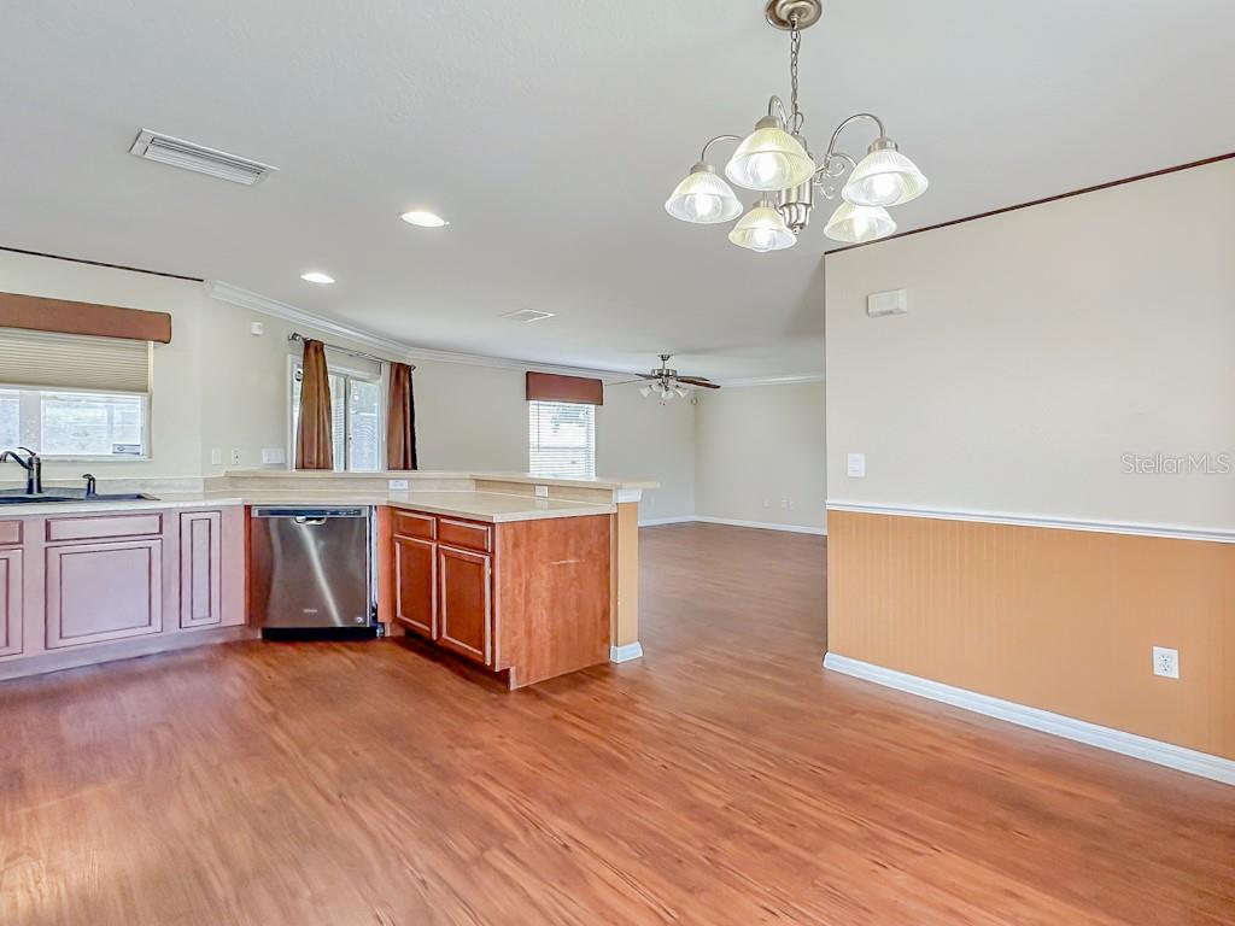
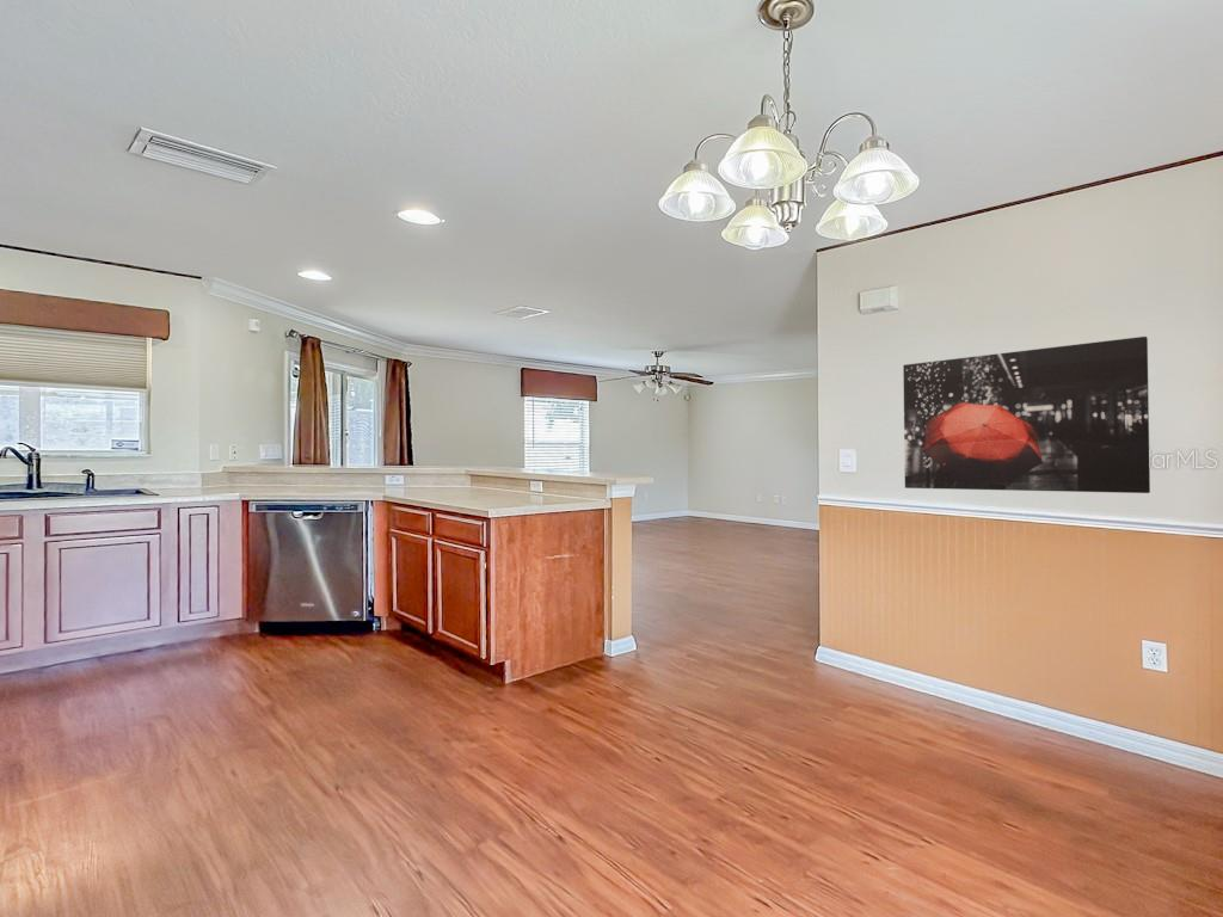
+ wall art [902,336,1151,494]
